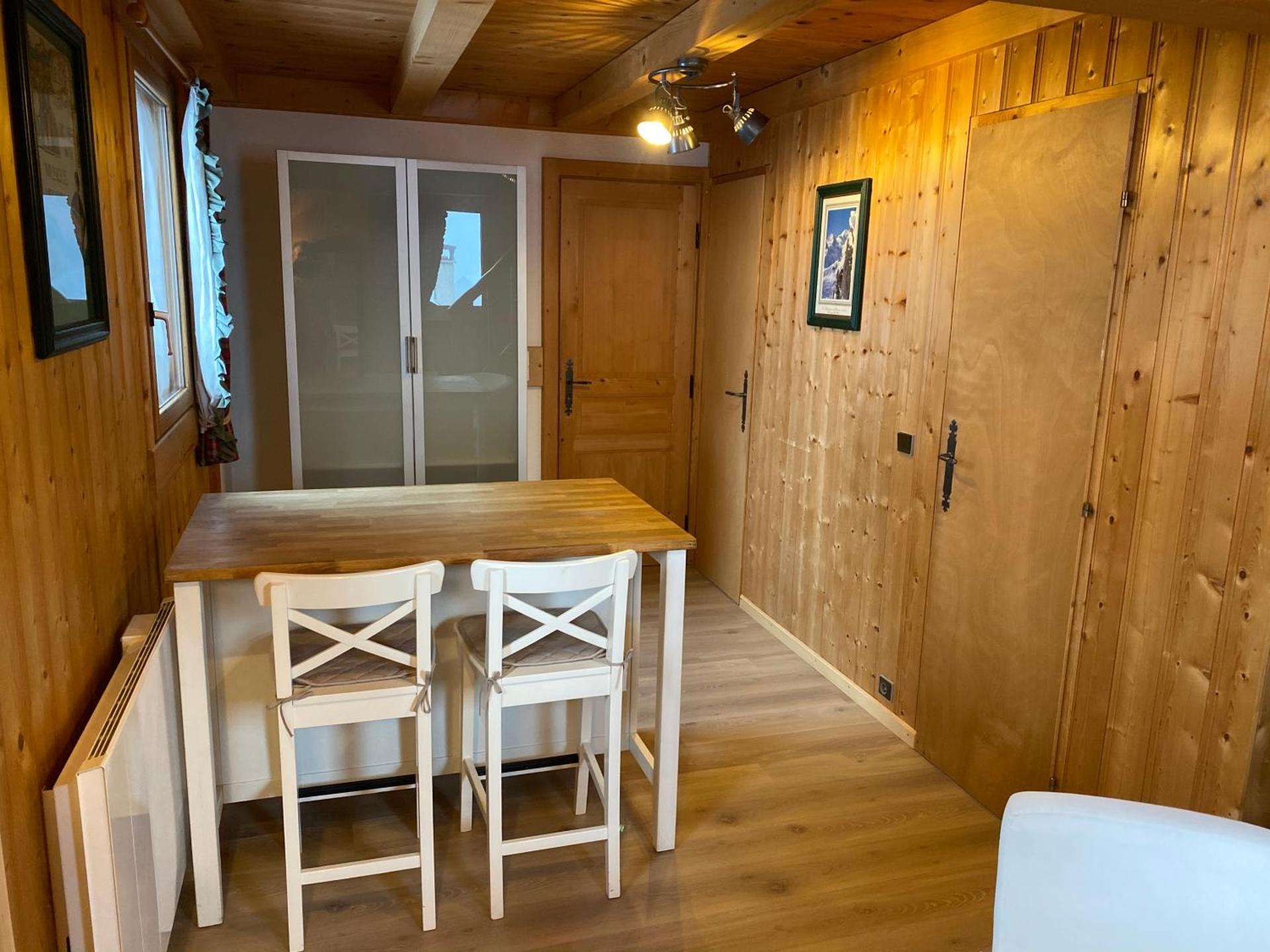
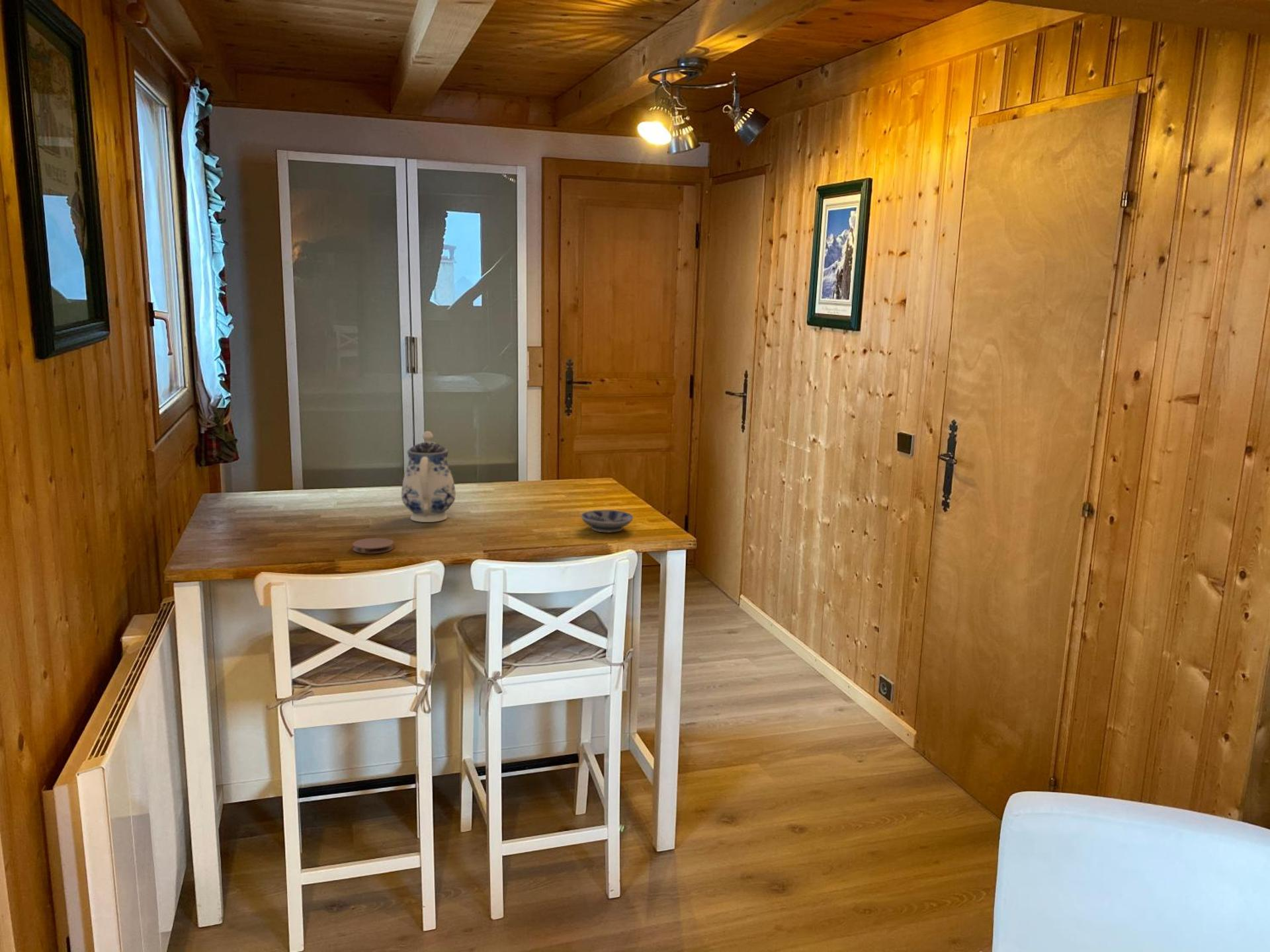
+ teapot [401,430,456,523]
+ coaster [352,537,394,554]
+ bowl [580,510,634,533]
